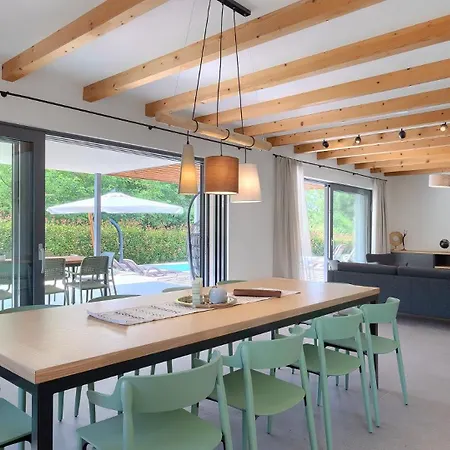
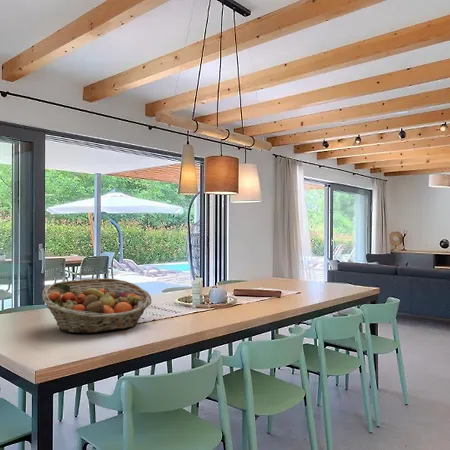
+ fruit basket [41,277,152,334]
